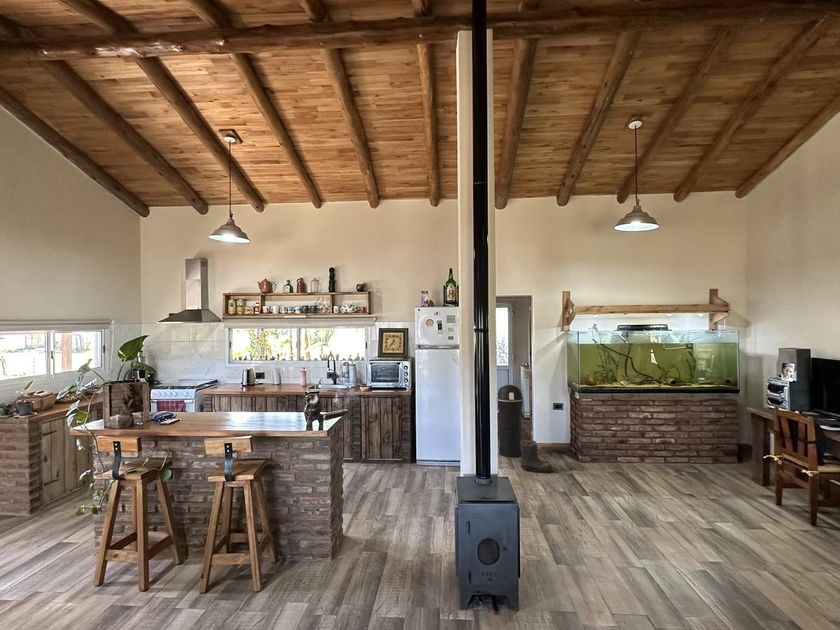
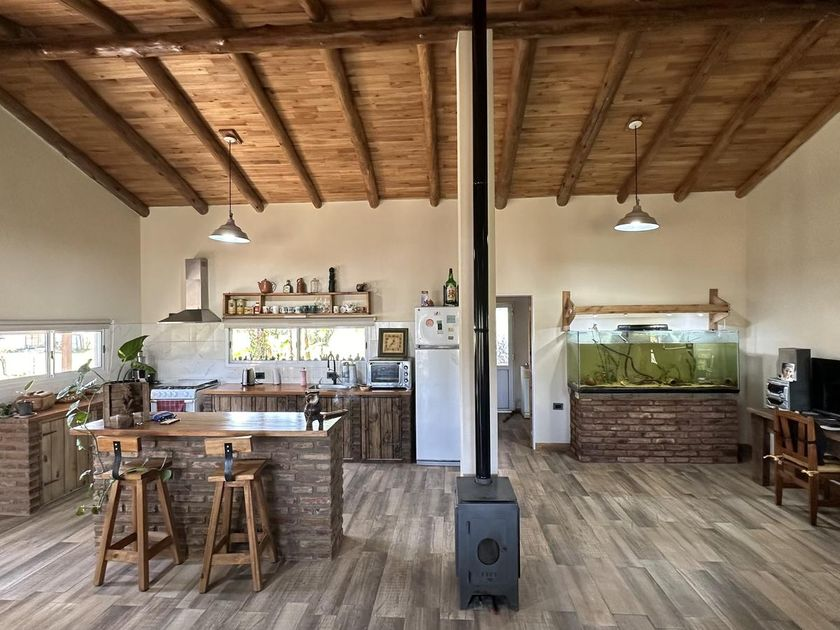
- trash can [497,384,524,458]
- boots [520,439,554,473]
